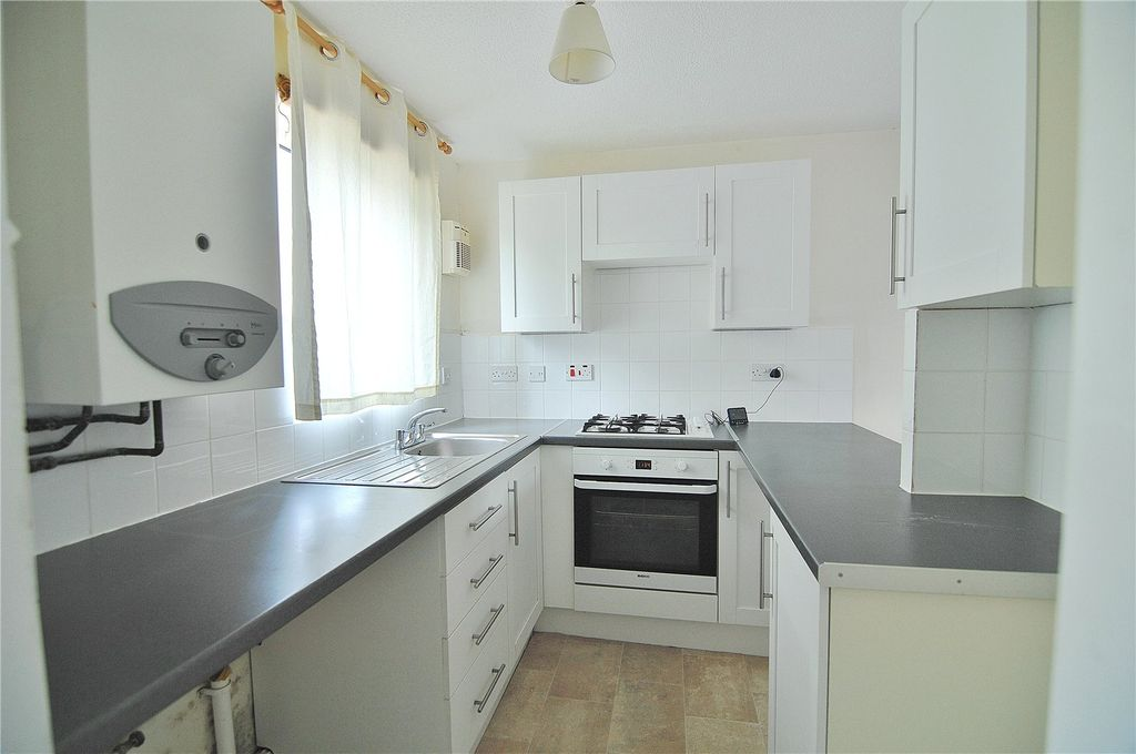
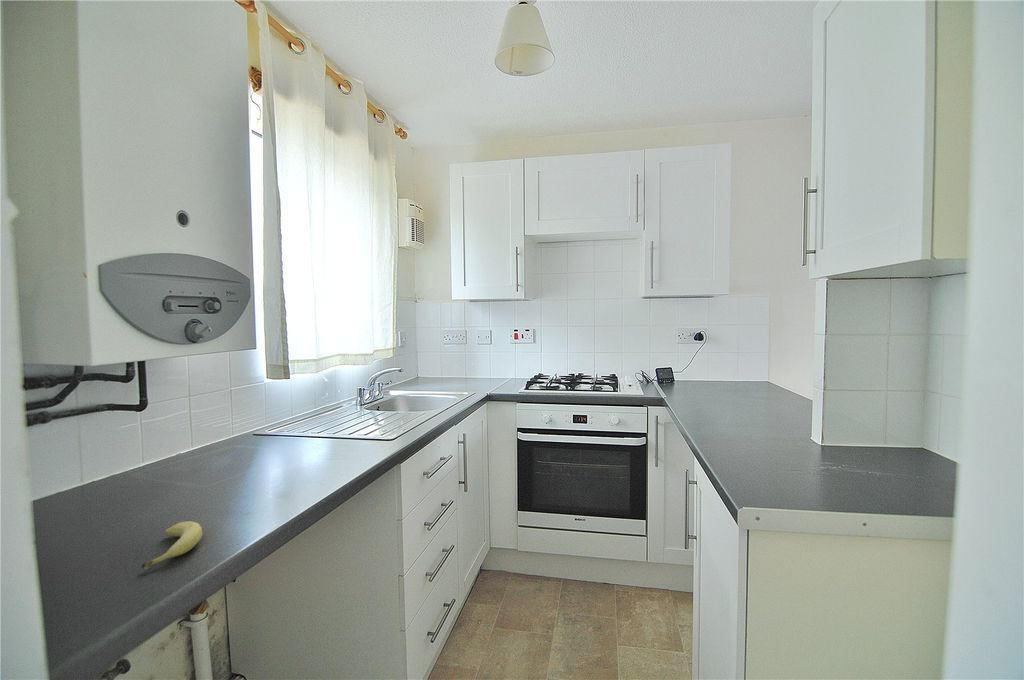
+ fruit [140,520,203,571]
